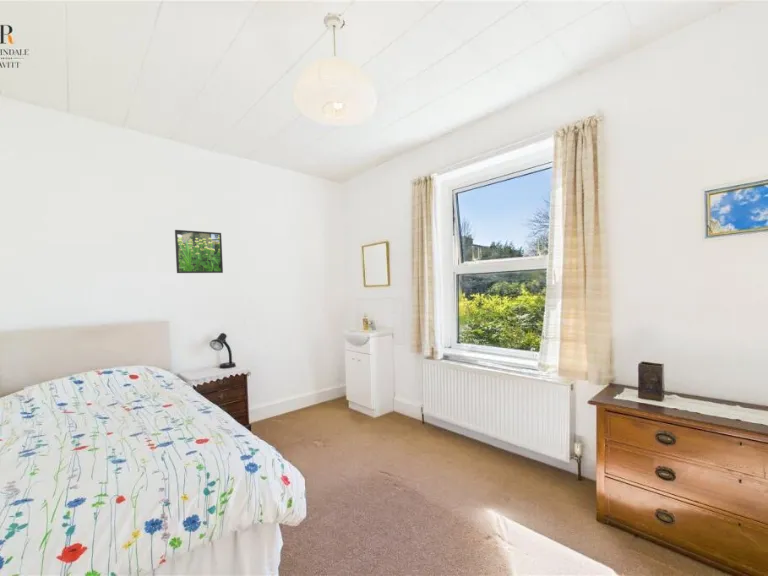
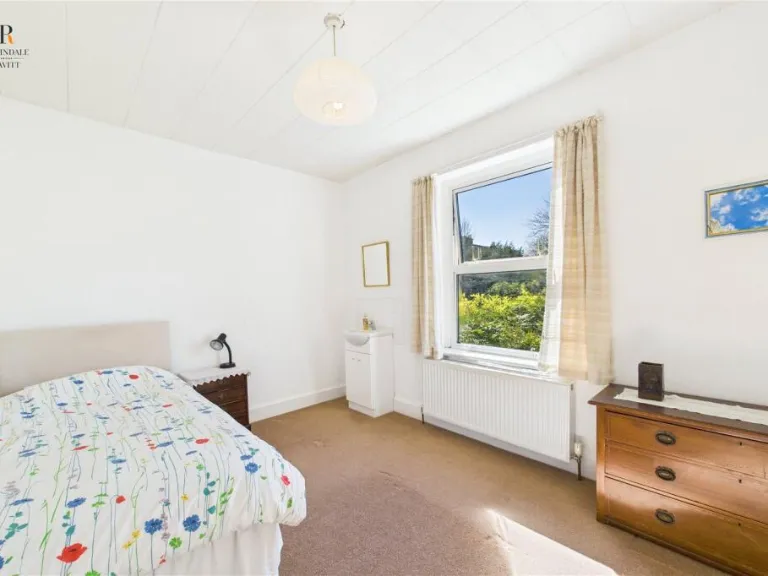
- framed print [174,229,224,274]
